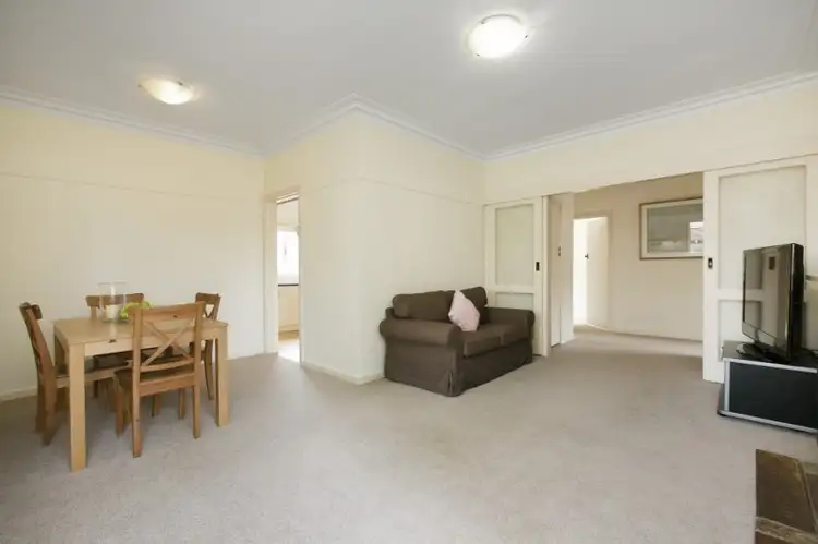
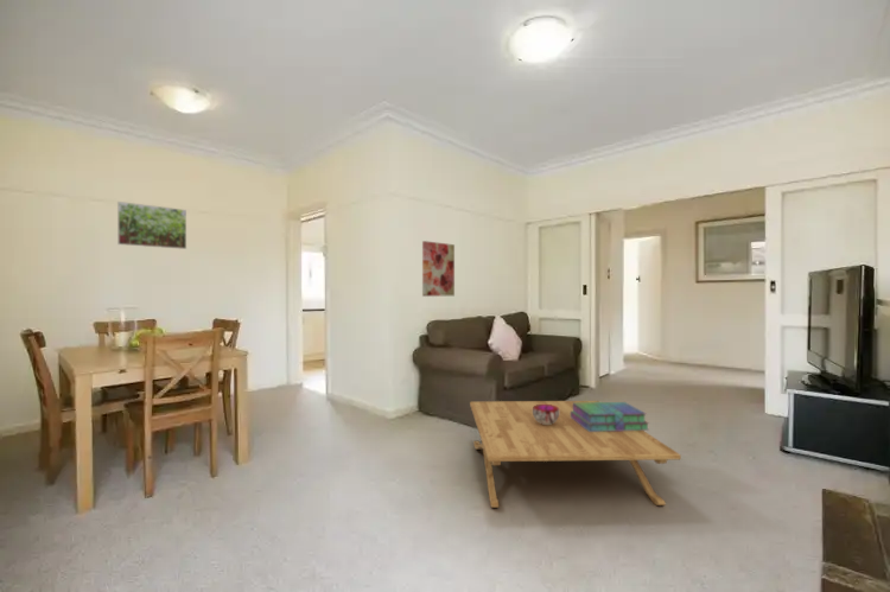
+ stack of books [571,401,650,432]
+ decorative bowl [533,405,559,425]
+ wall art [421,240,456,298]
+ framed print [116,200,187,250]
+ coffee table [469,400,682,509]
